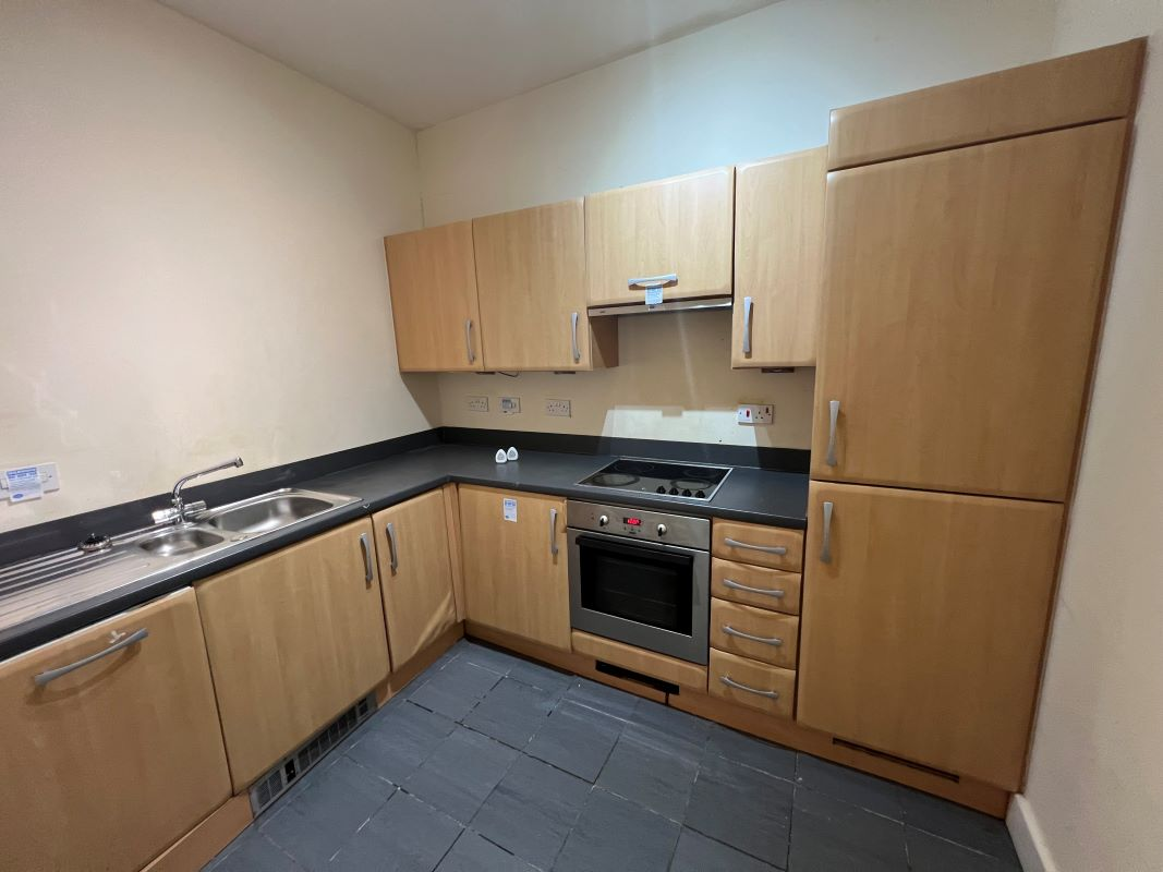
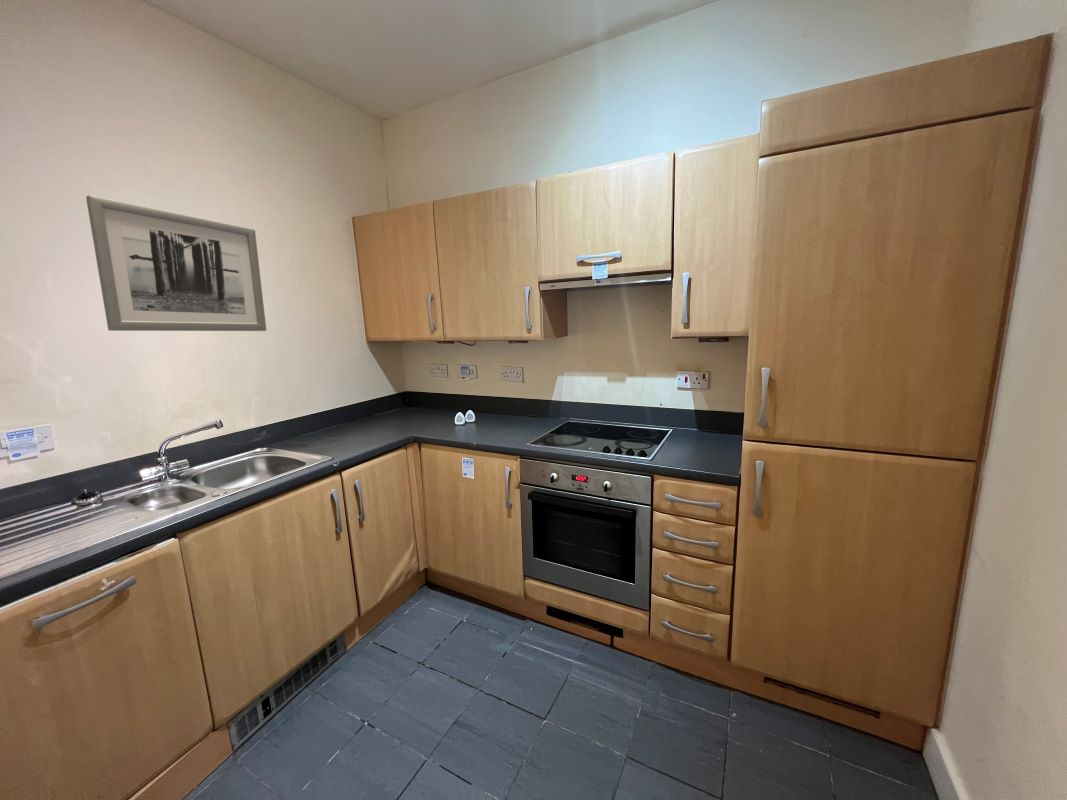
+ wall art [85,195,267,332]
